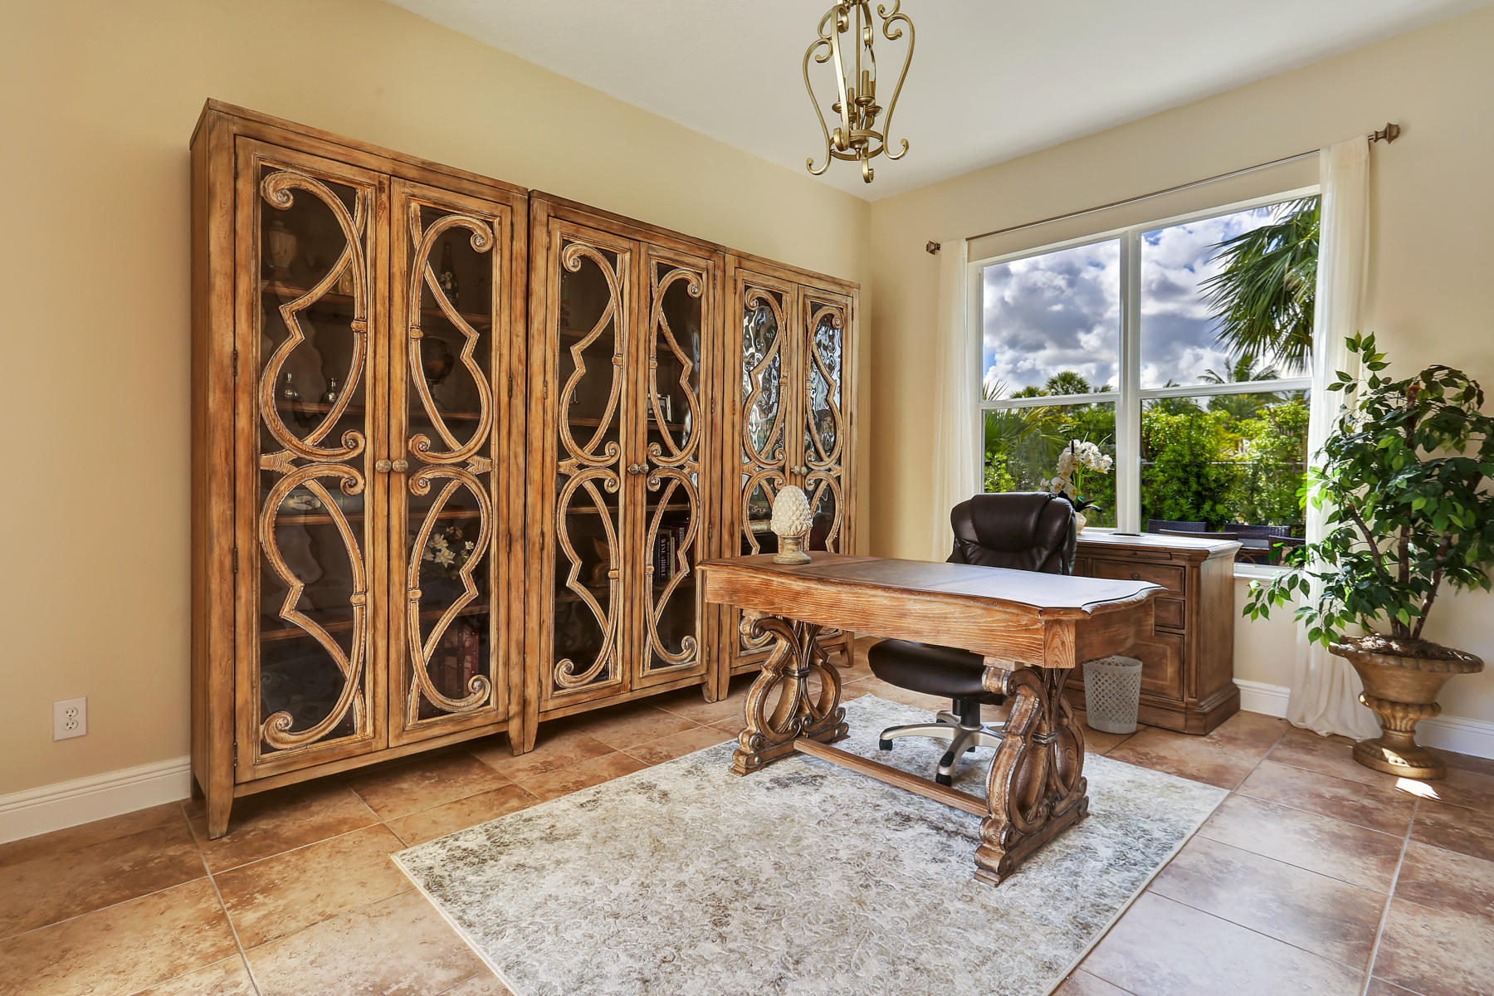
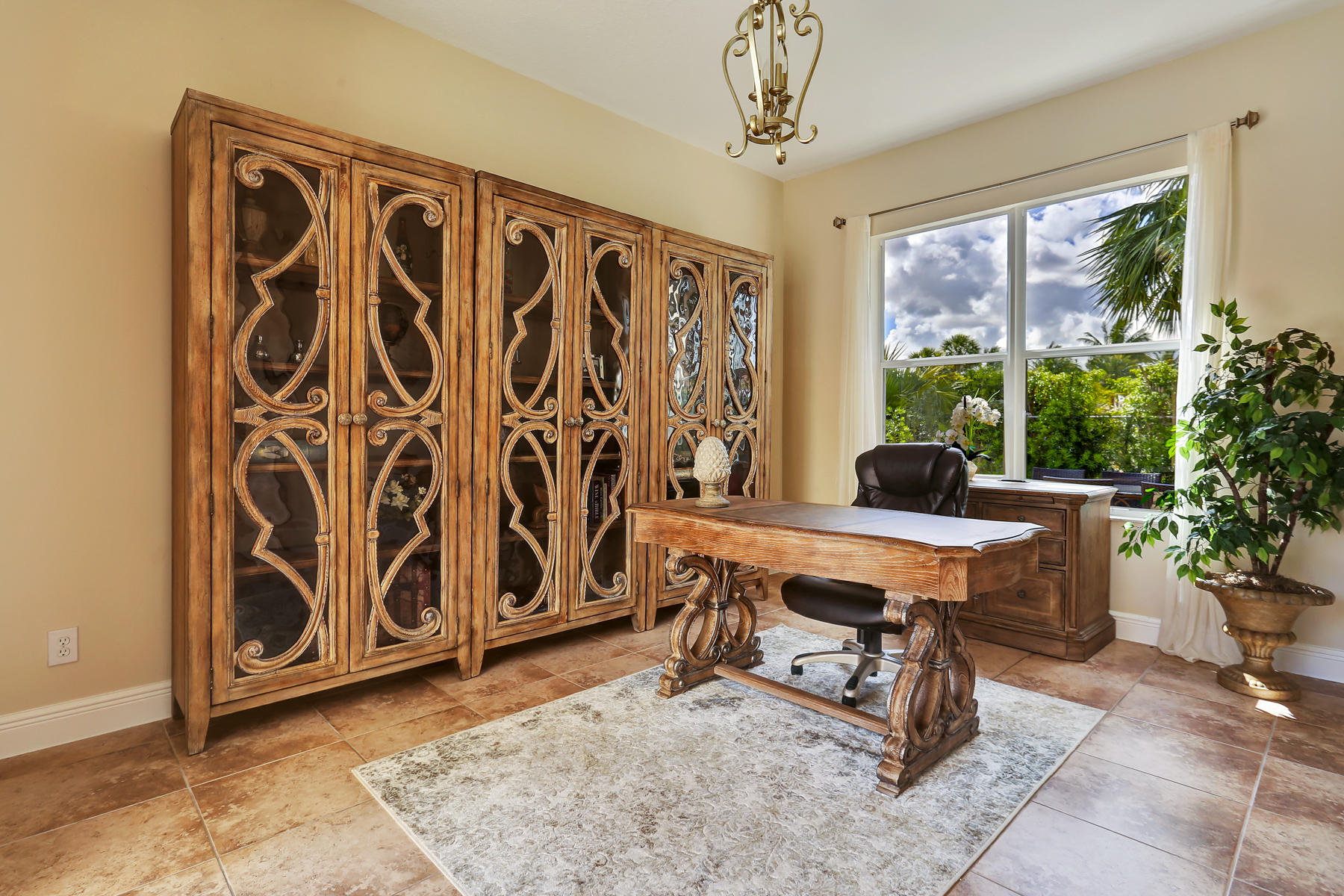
- wastebasket [1083,655,1143,735]
